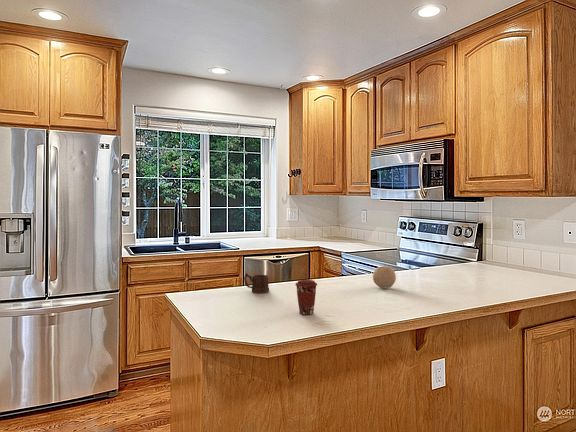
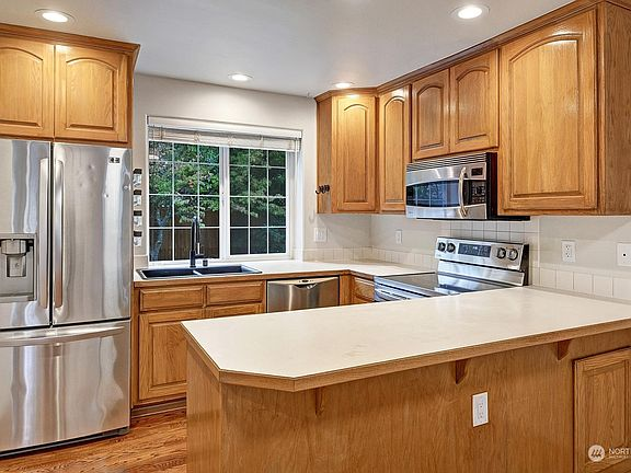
- mug [243,272,270,294]
- fruit [372,266,397,289]
- coffee cup [294,279,318,315]
